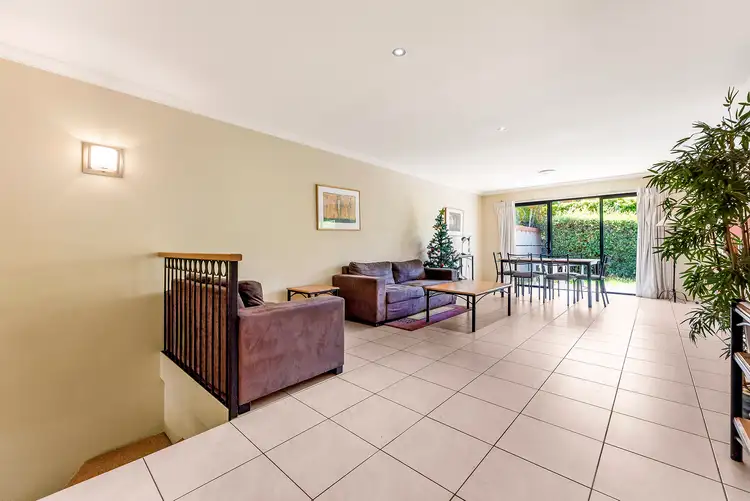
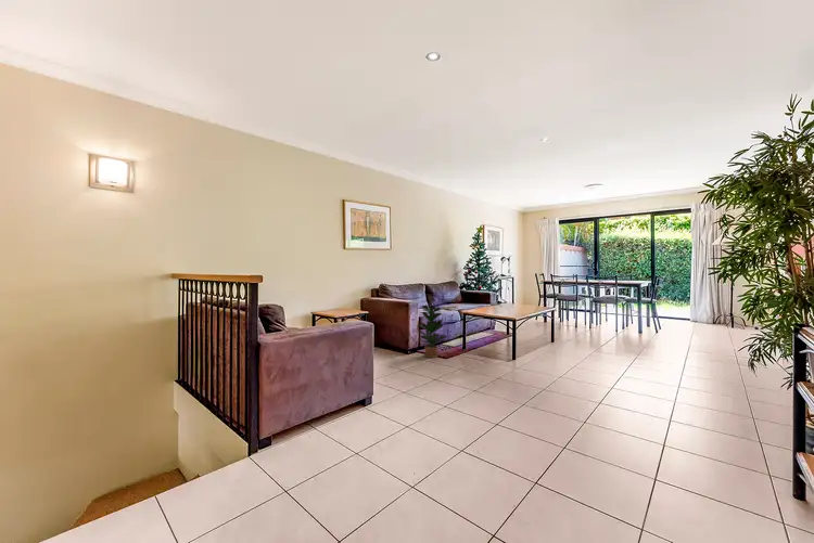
+ potted plant [417,303,448,359]
